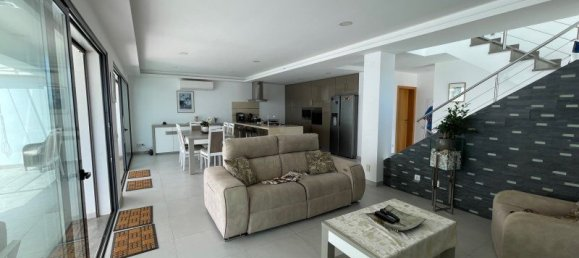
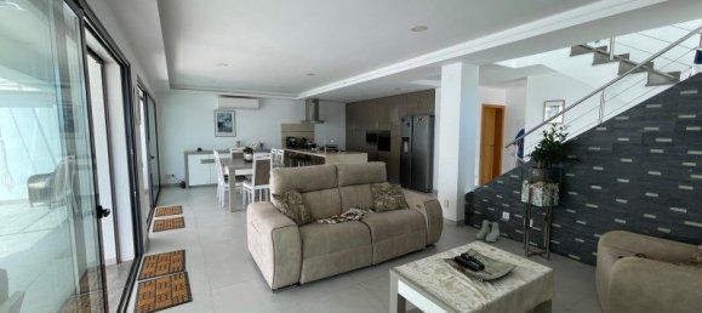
+ boots [475,218,501,243]
